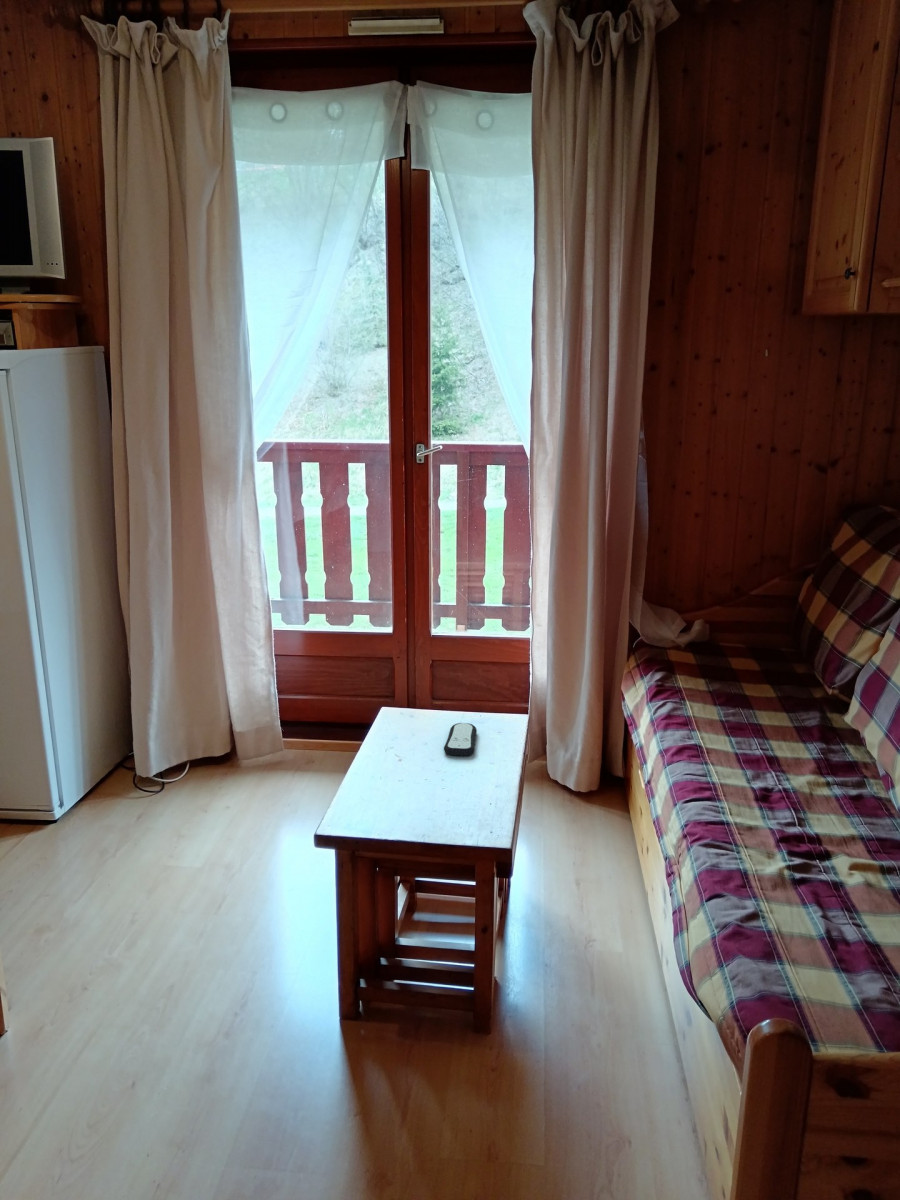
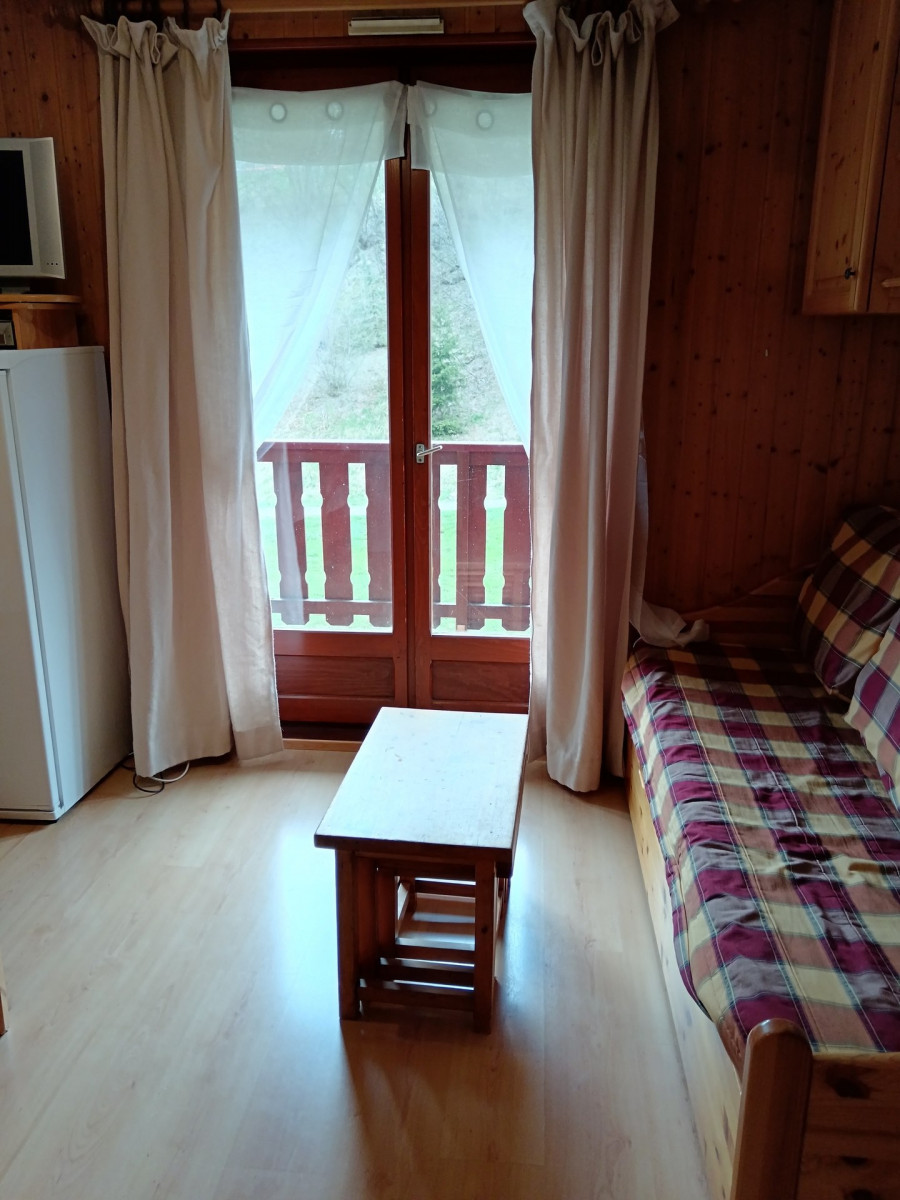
- remote control [443,722,478,757]
